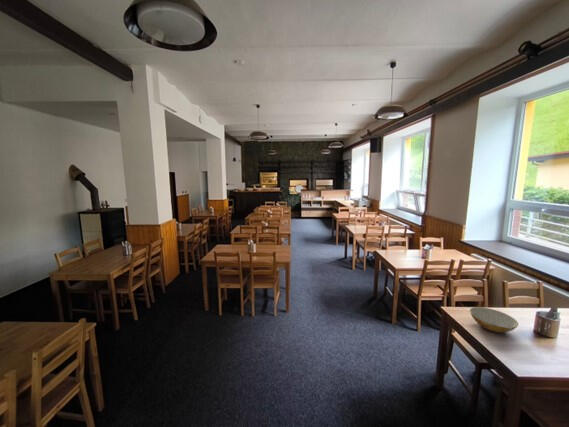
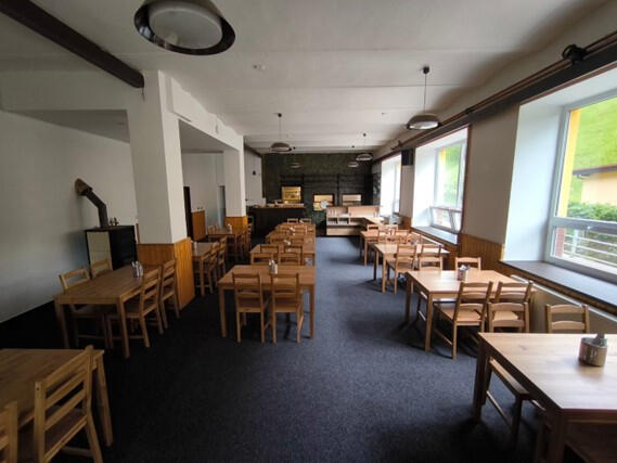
- bowl [469,306,519,333]
